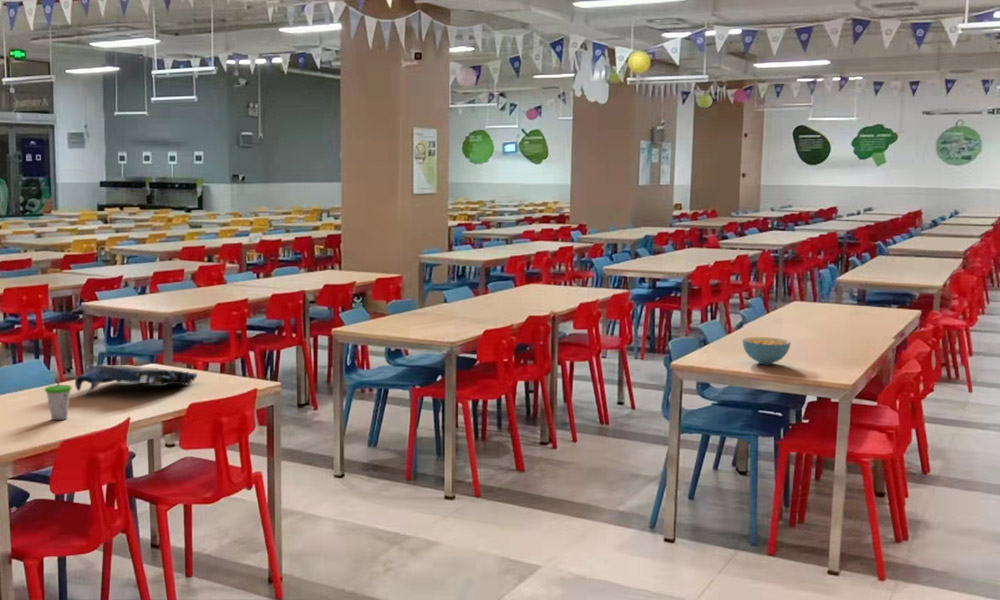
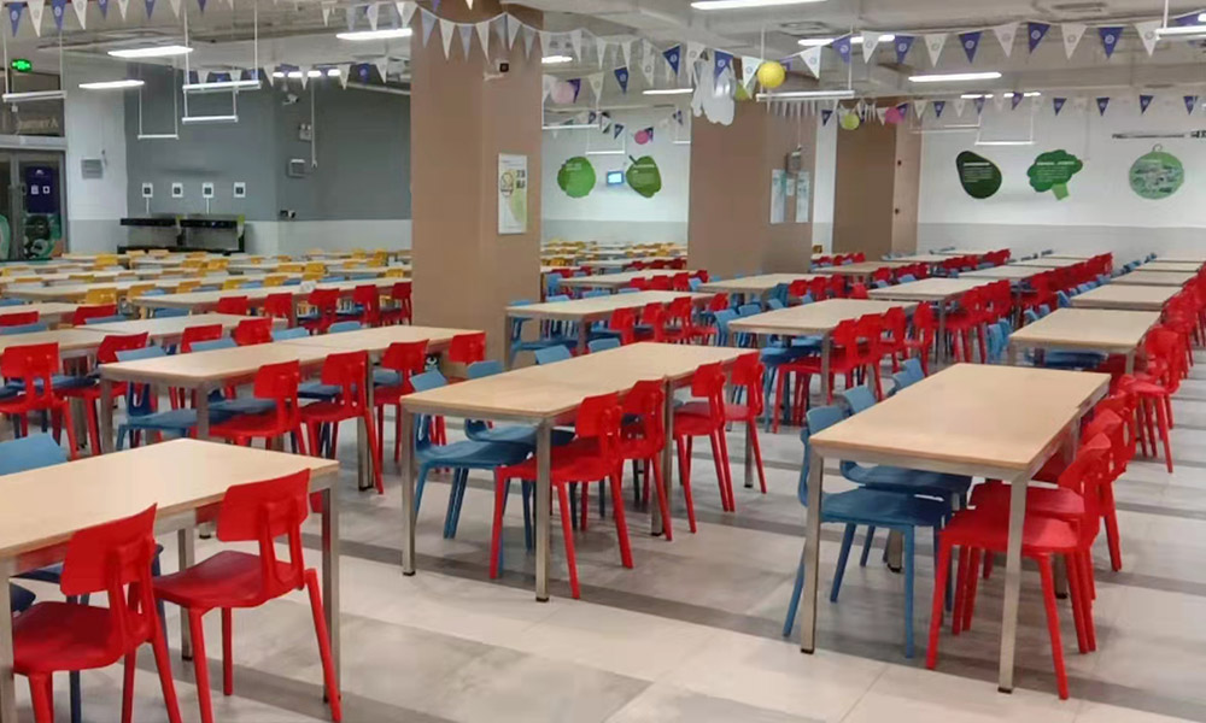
- cereal bowl [742,336,792,365]
- cup [44,370,73,421]
- food tray [74,364,198,398]
